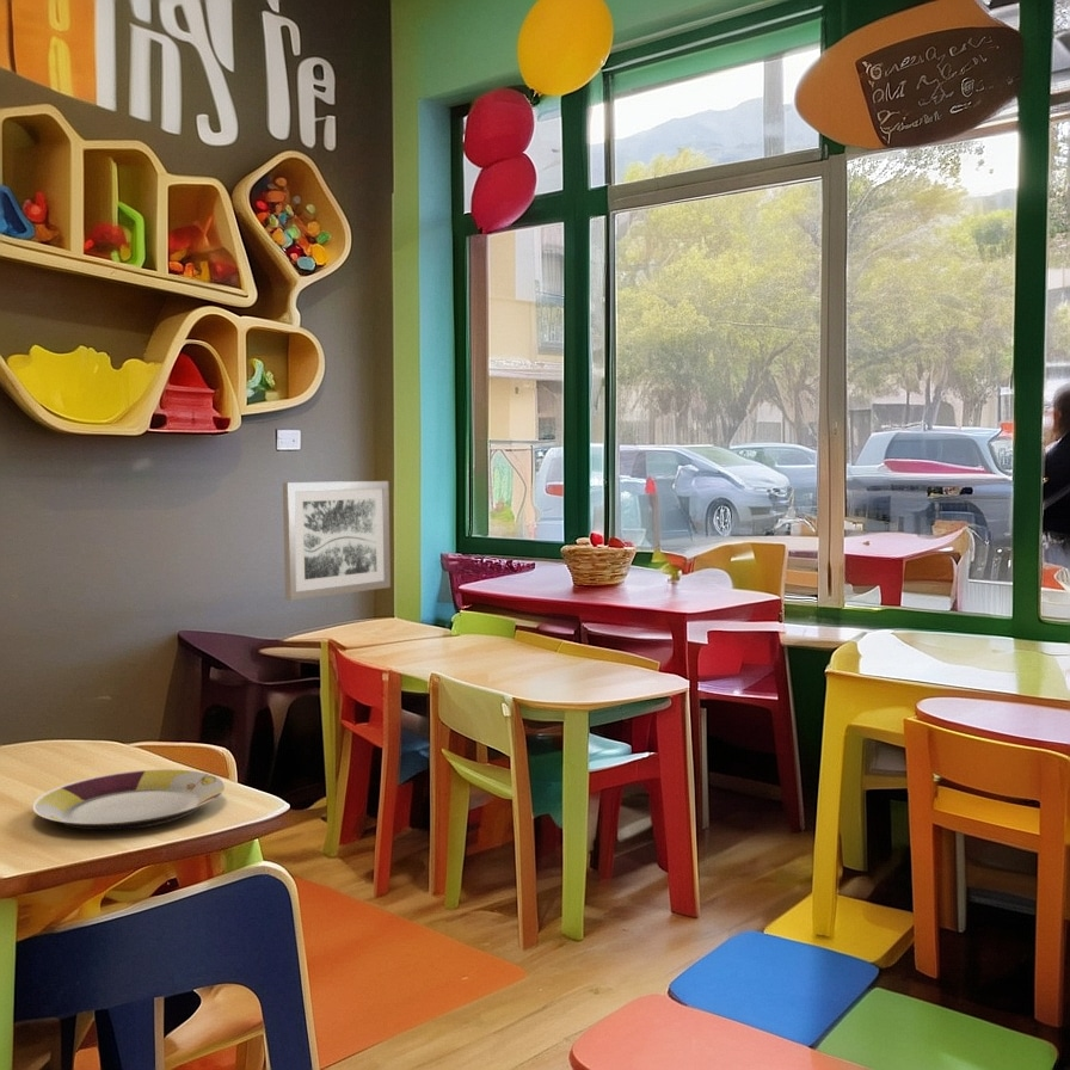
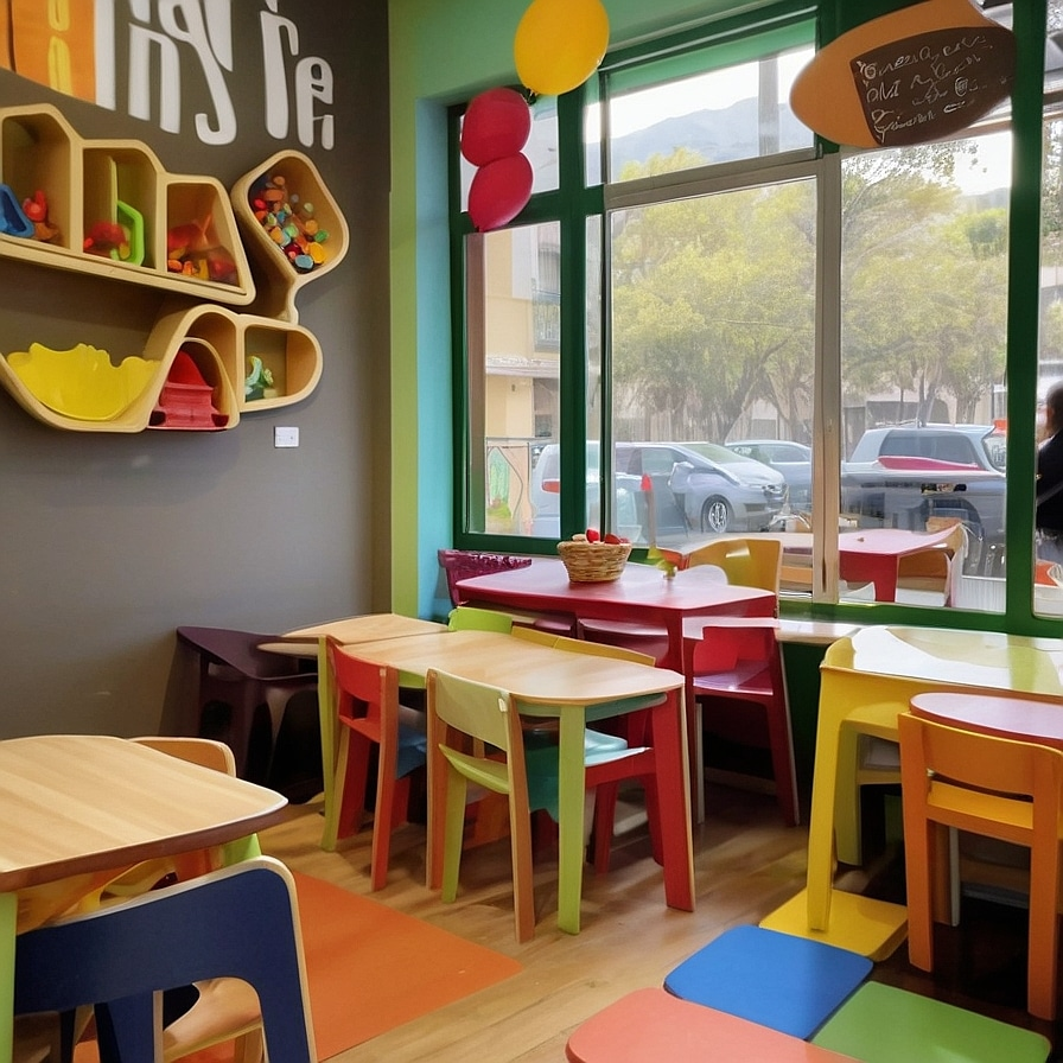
- wall art [282,480,392,602]
- plate [31,768,226,831]
